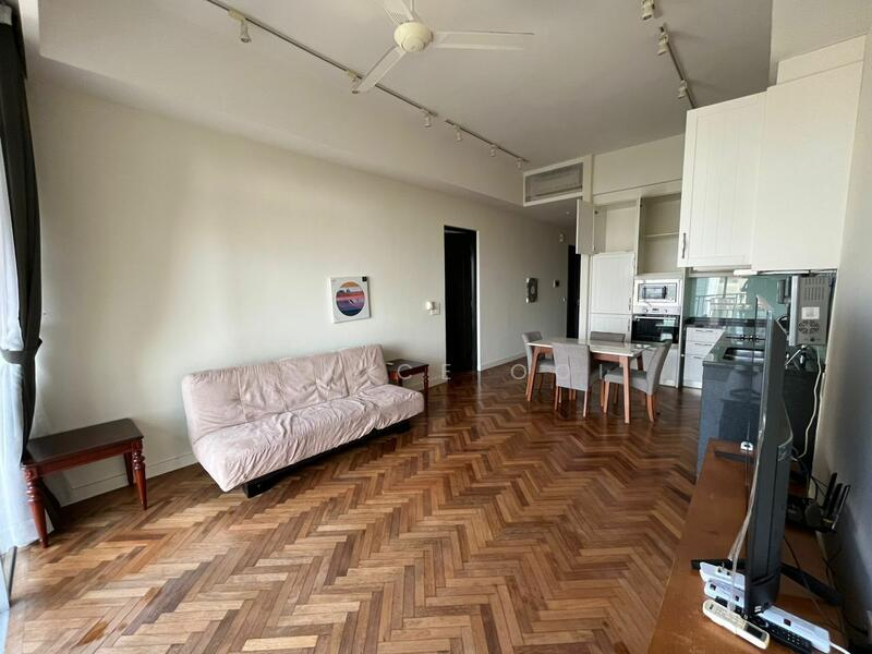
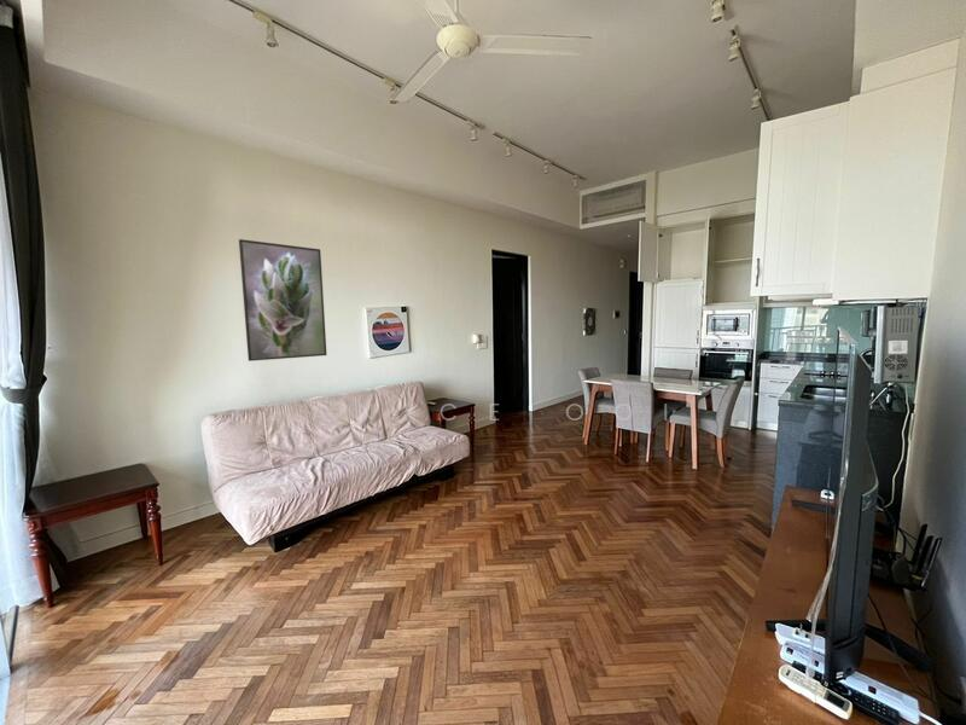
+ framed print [238,238,328,362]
